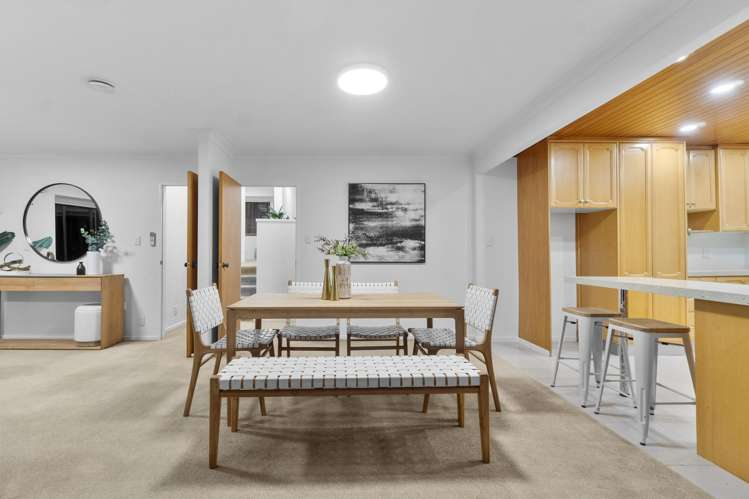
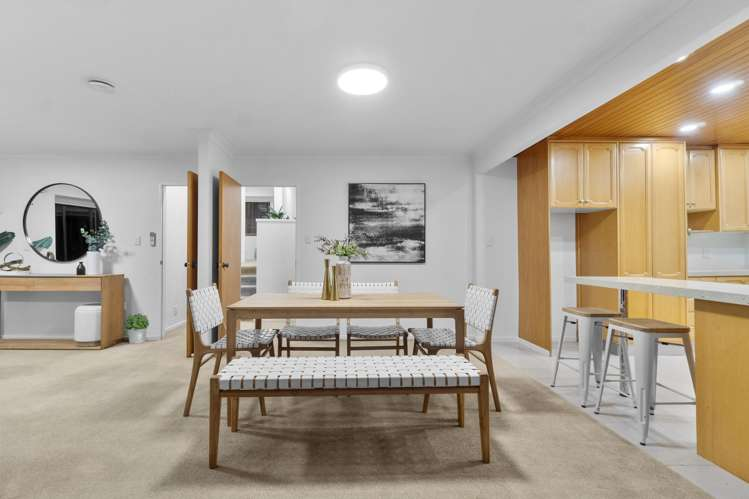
+ potted plant [123,313,150,344]
